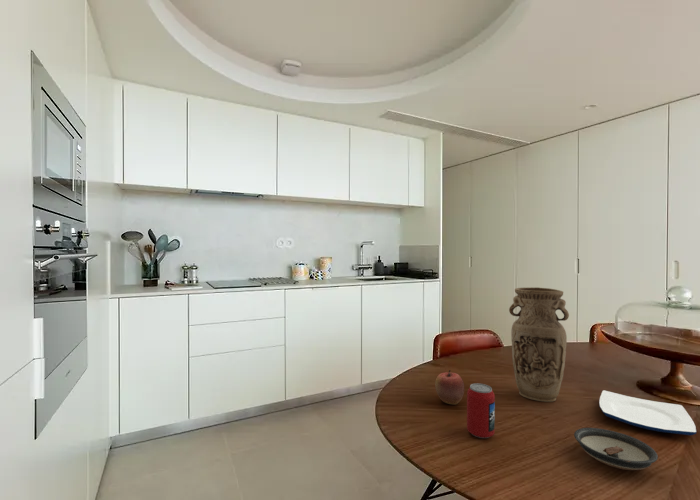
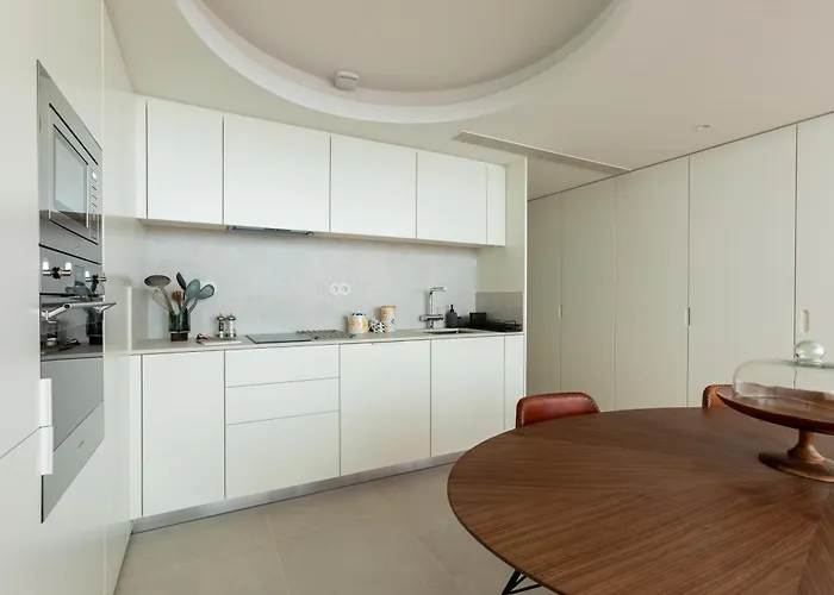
- apple [434,369,465,405]
- vase [508,286,570,403]
- plate [598,389,697,436]
- beverage can [466,382,496,439]
- saucer [573,427,659,471]
